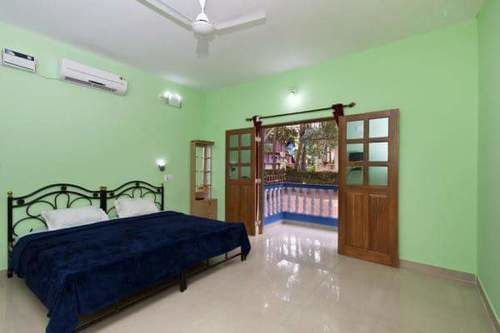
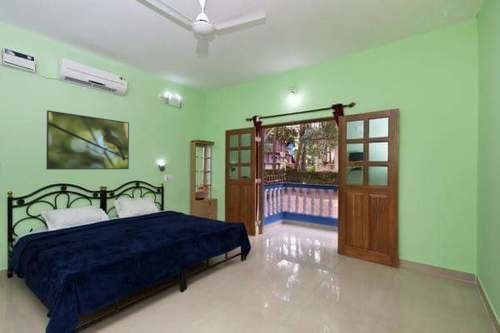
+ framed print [45,109,130,171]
